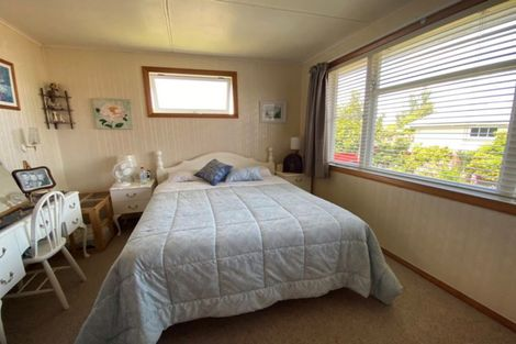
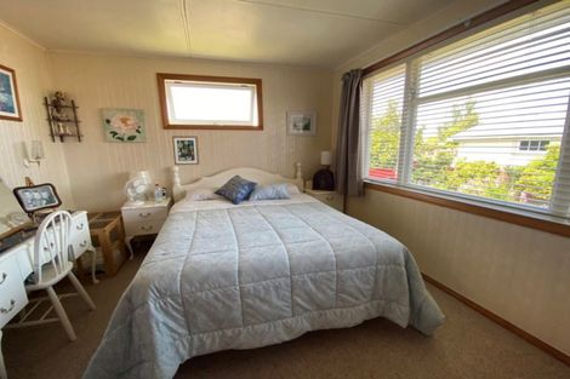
+ wall art [171,134,200,166]
